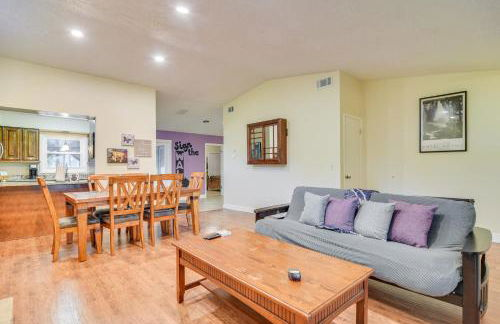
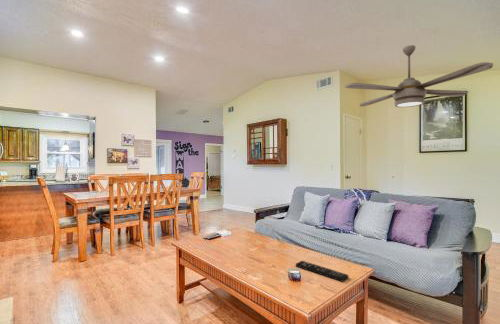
+ remote control [295,260,349,283]
+ ceiling fan [344,44,494,108]
